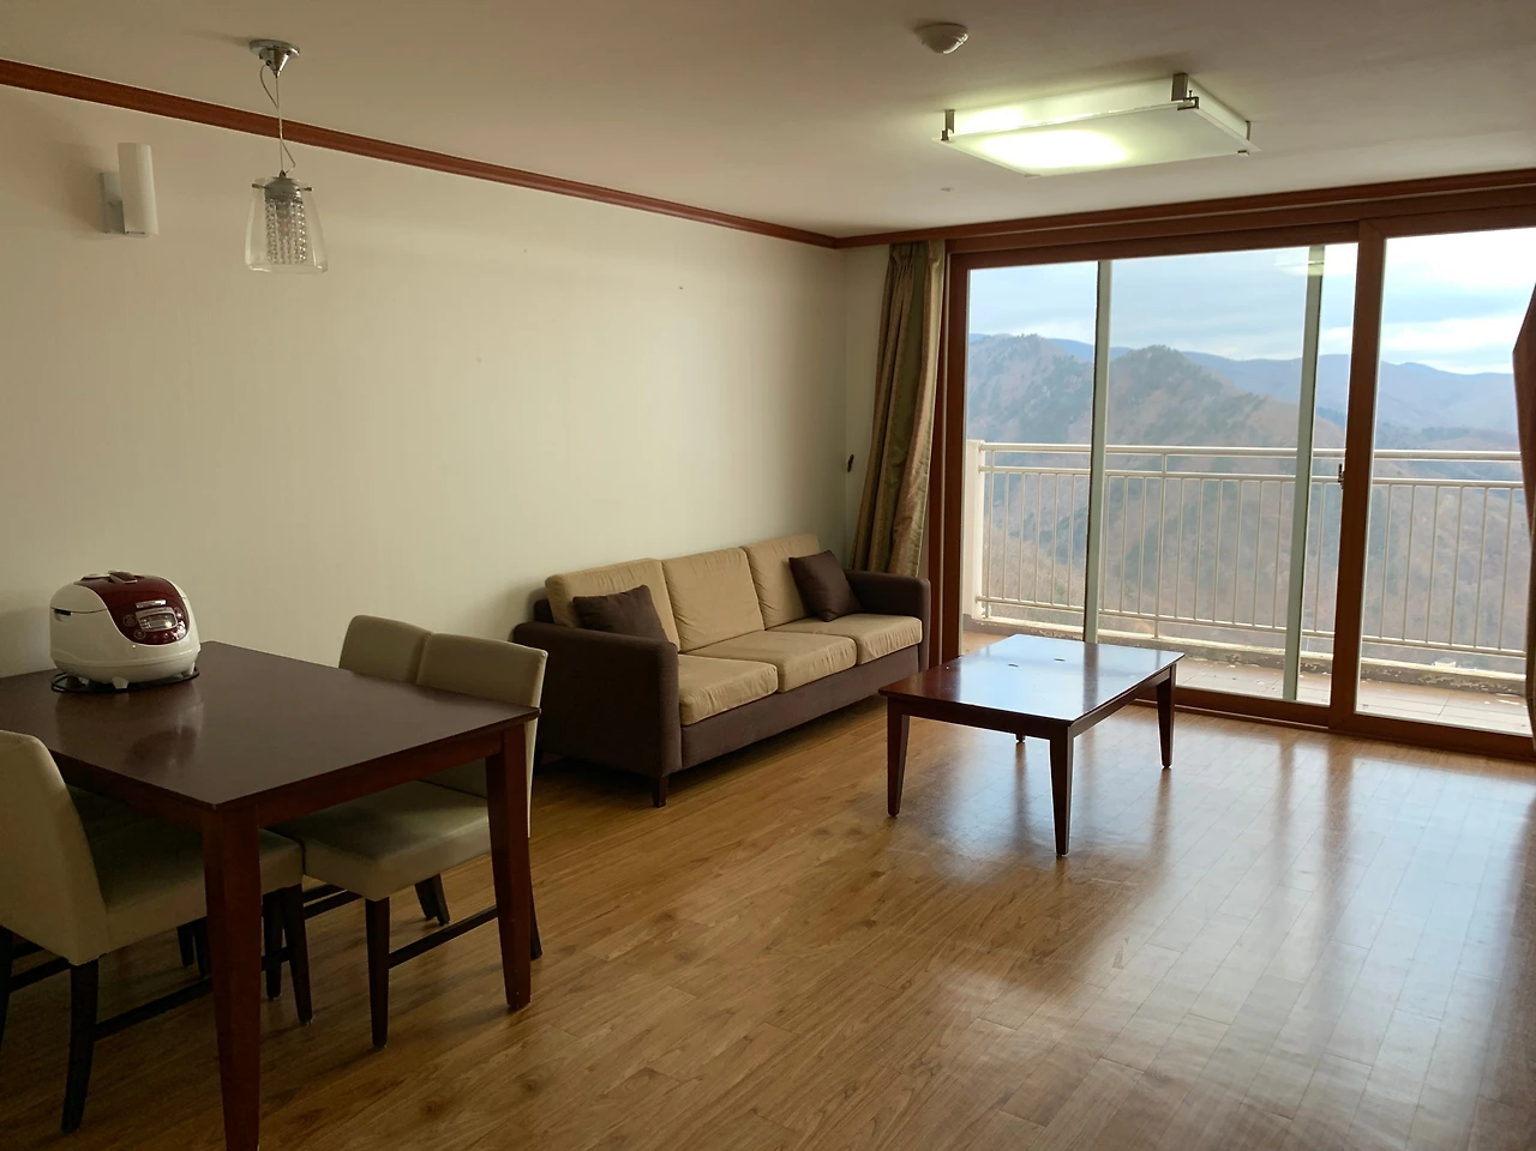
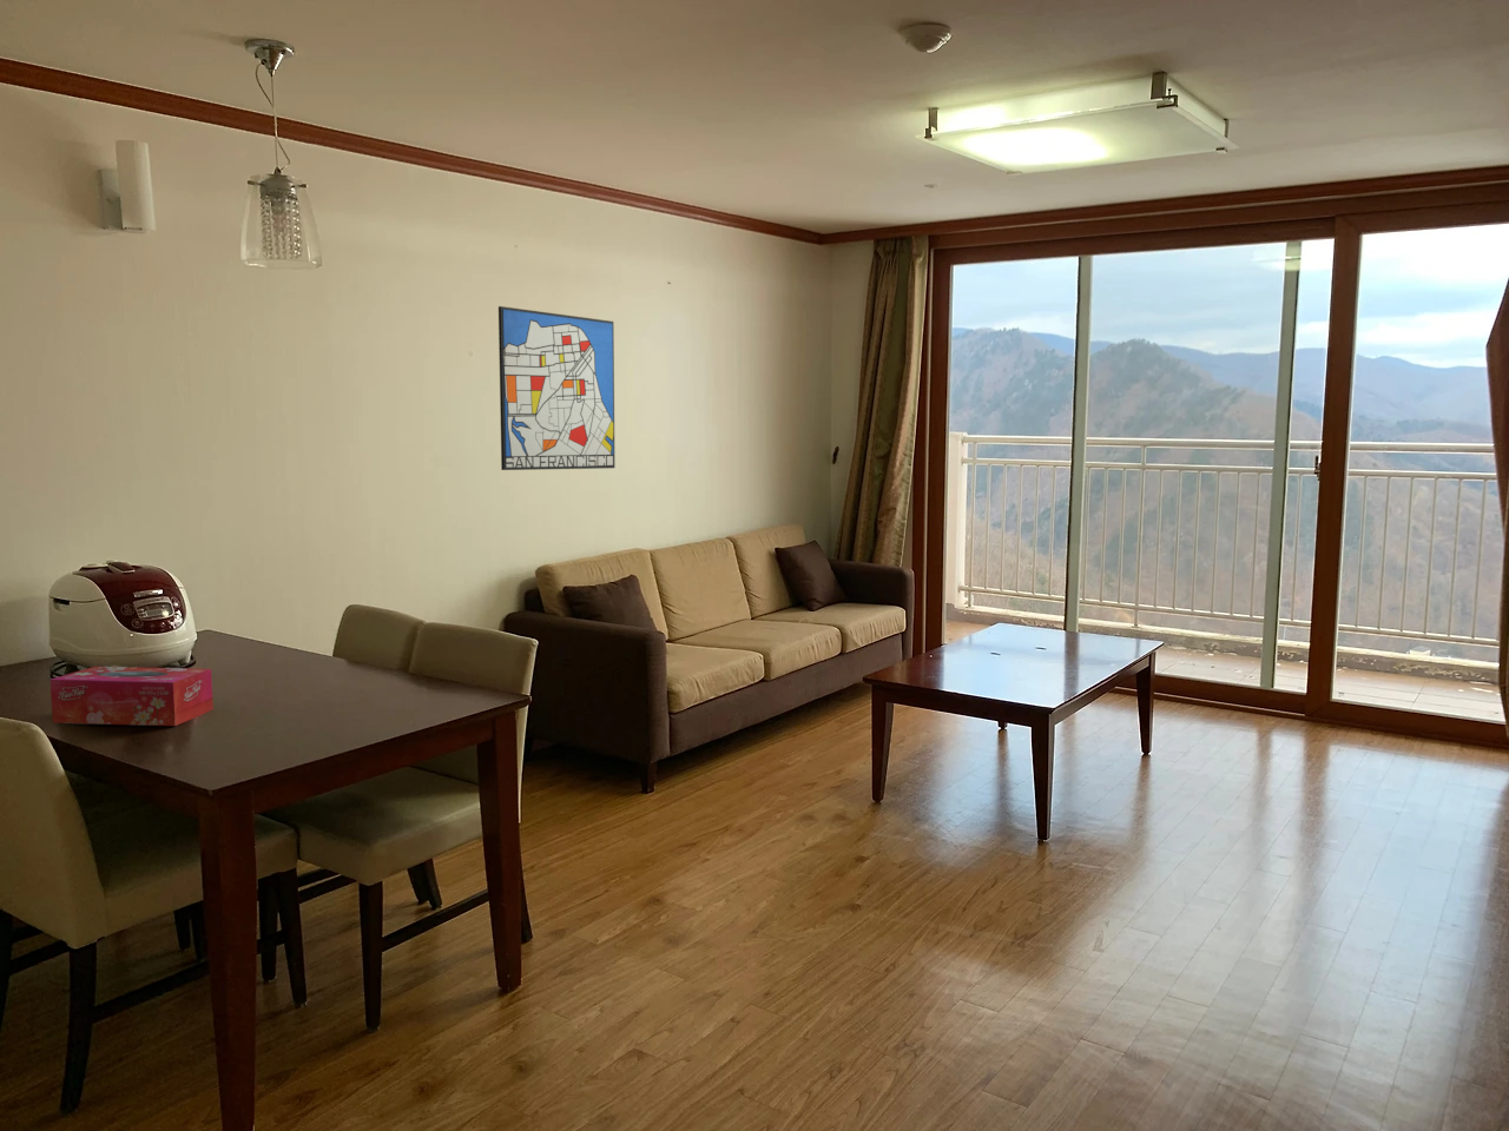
+ tissue box [50,665,215,727]
+ wall art [498,305,617,472]
